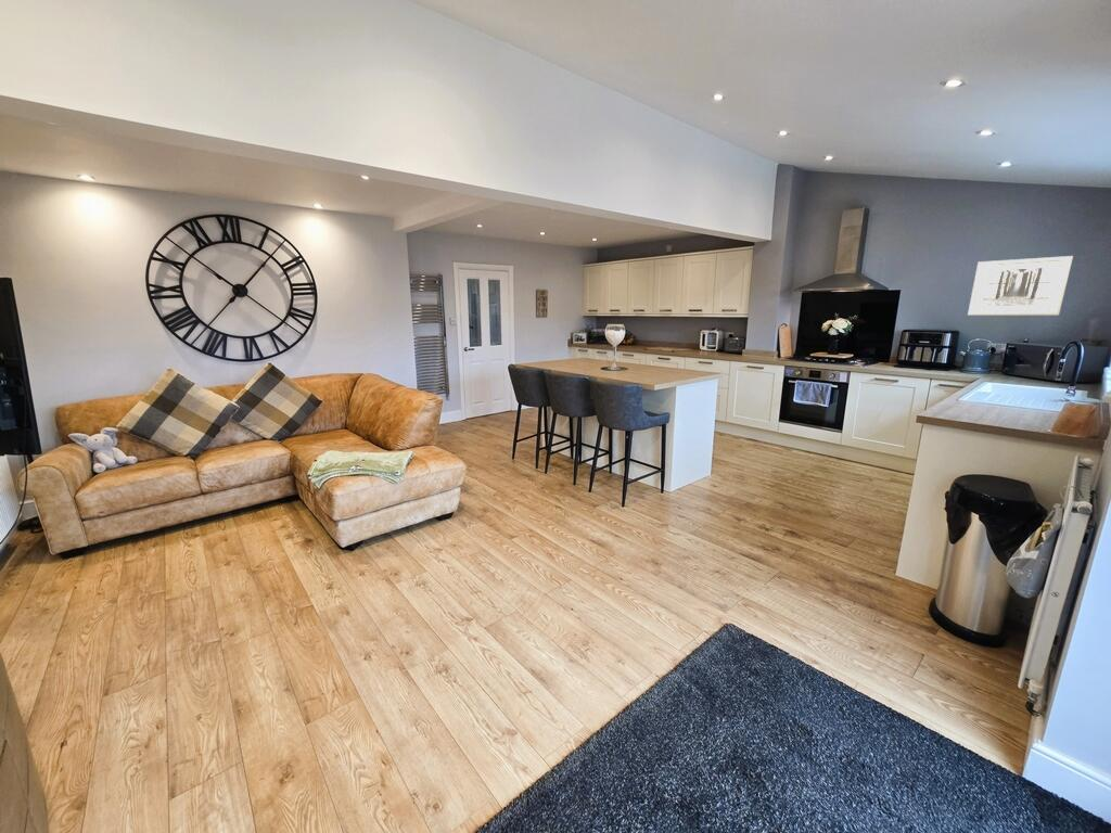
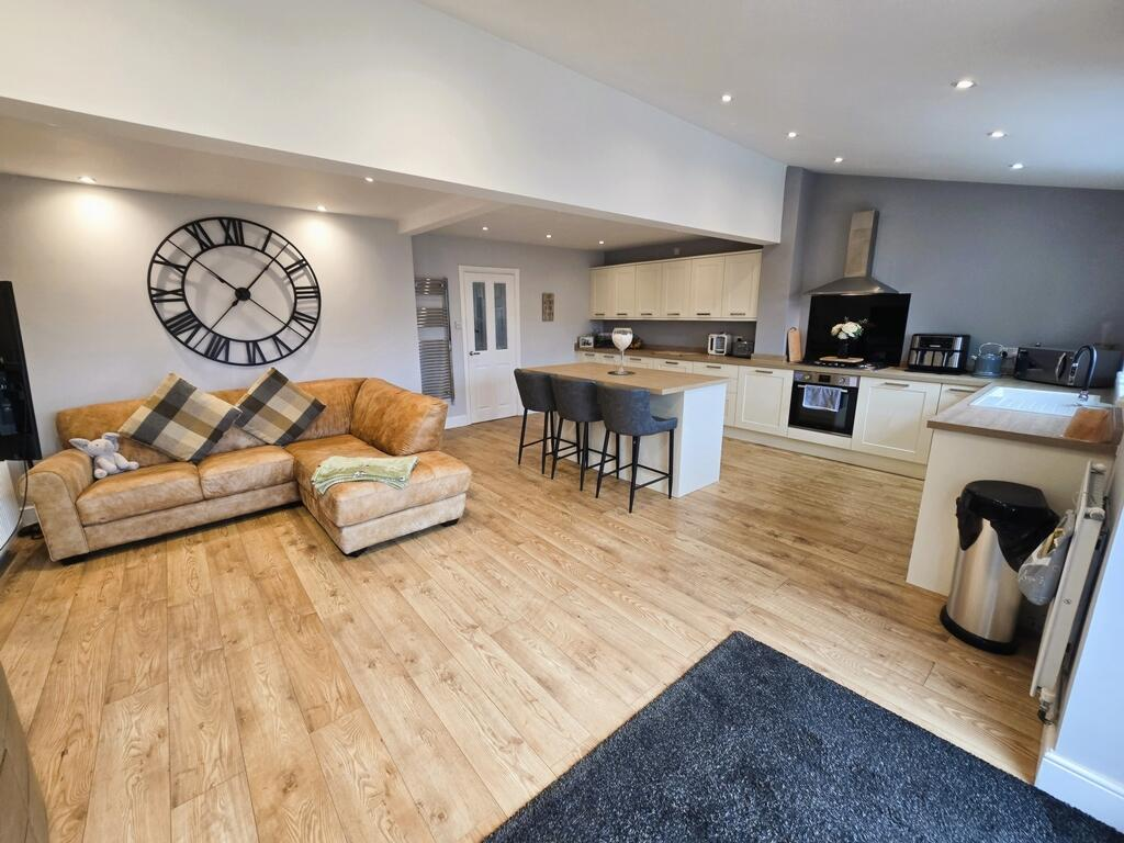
- wall art [967,255,1074,317]
